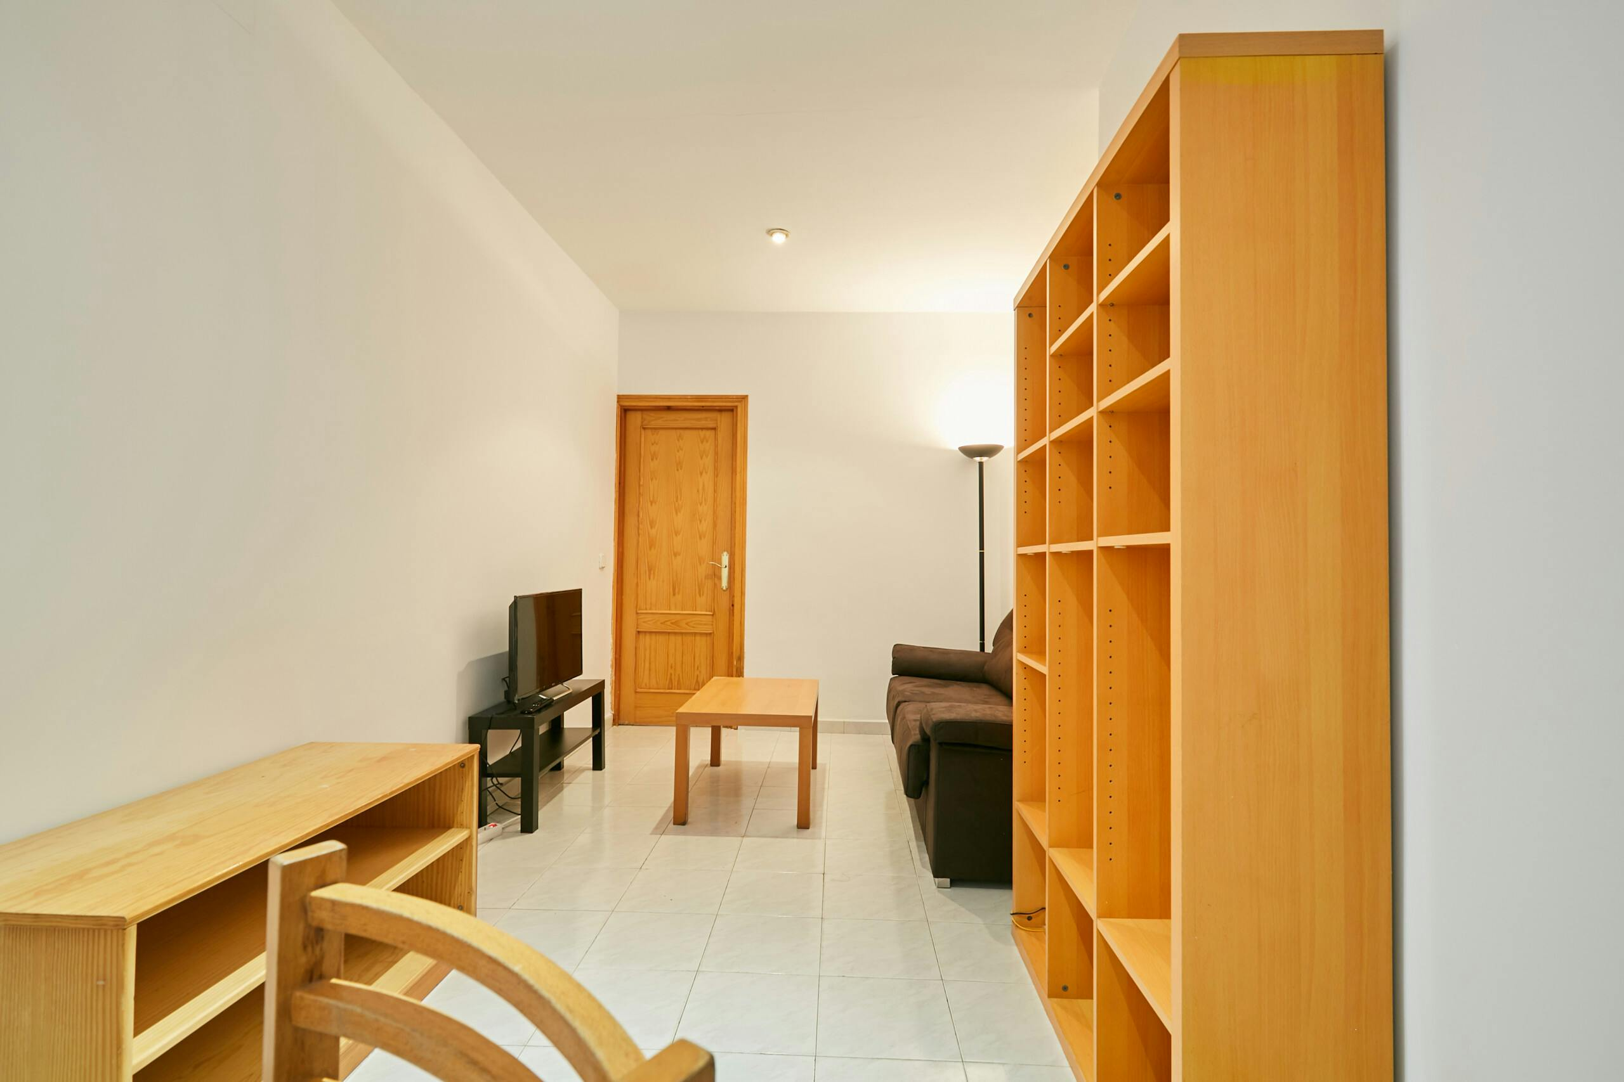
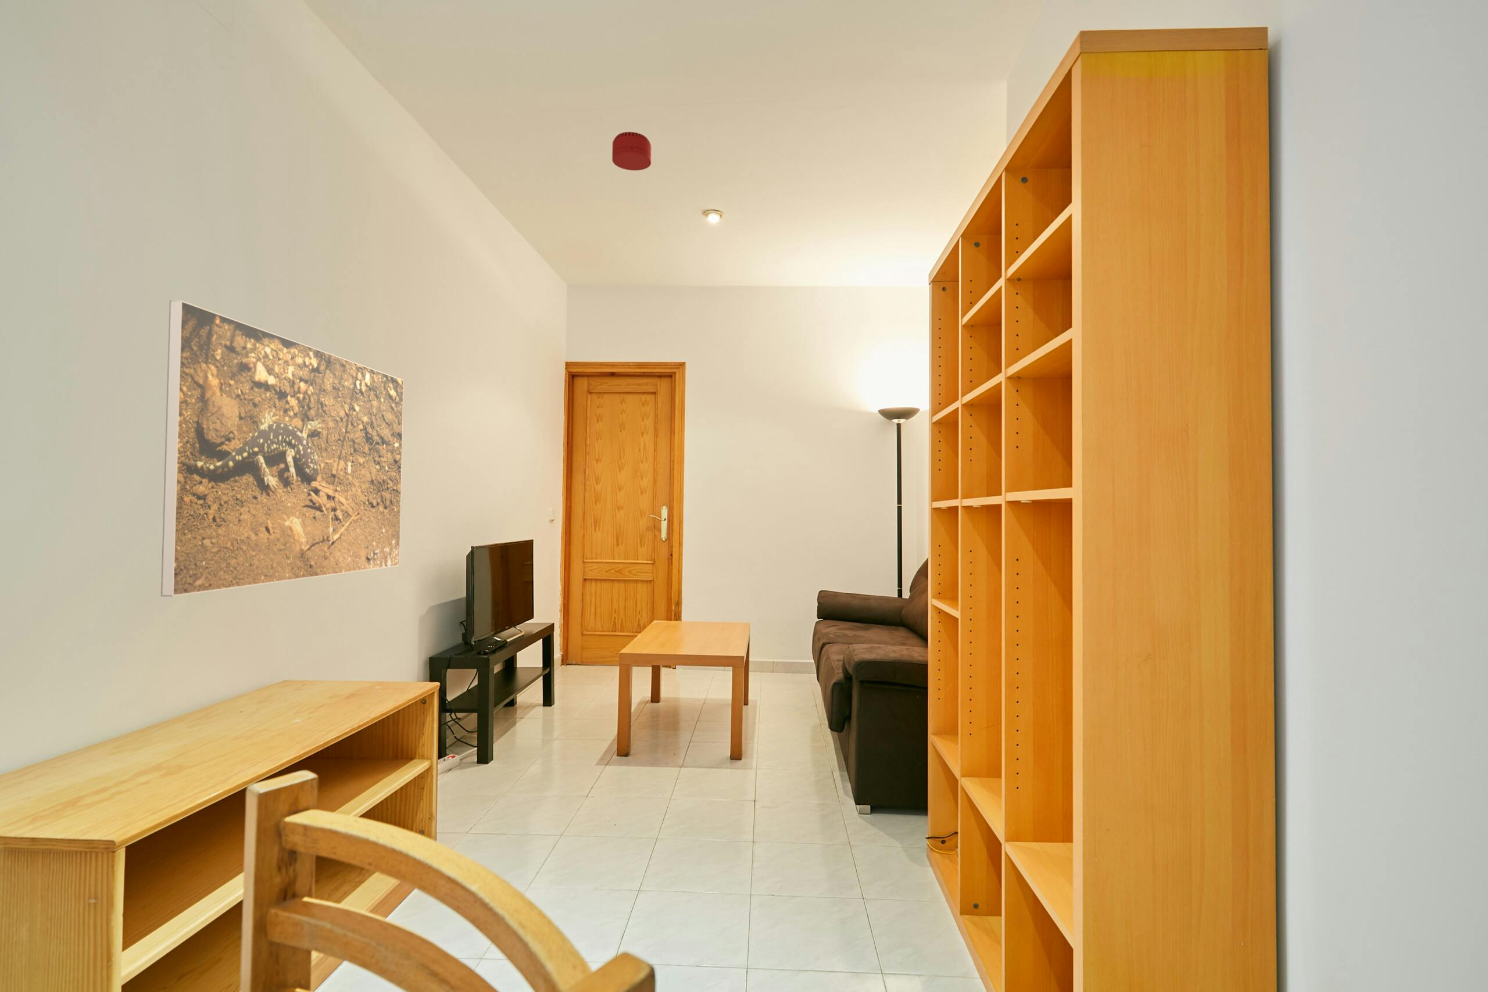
+ smoke detector [611,132,652,170]
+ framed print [161,299,404,598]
